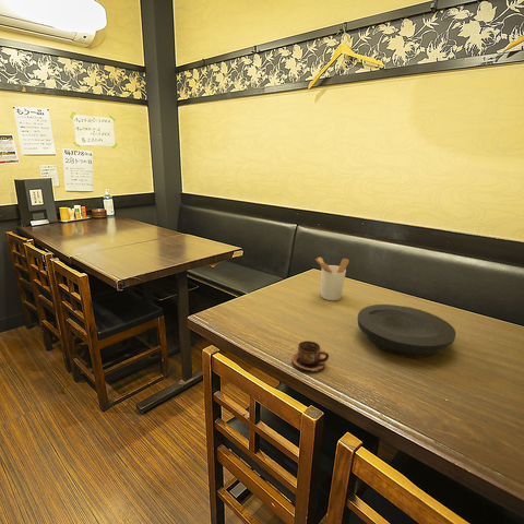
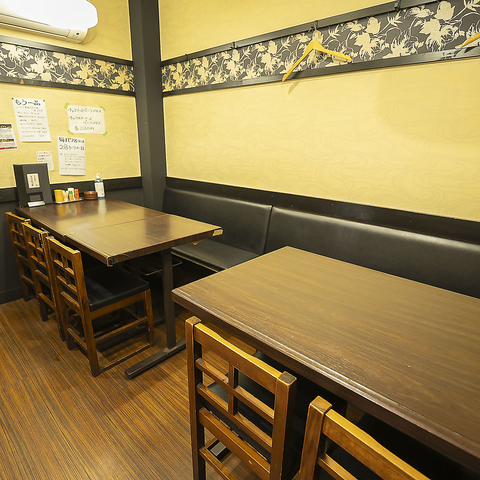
- plate [357,303,457,358]
- utensil holder [314,257,350,301]
- cup [290,340,330,372]
